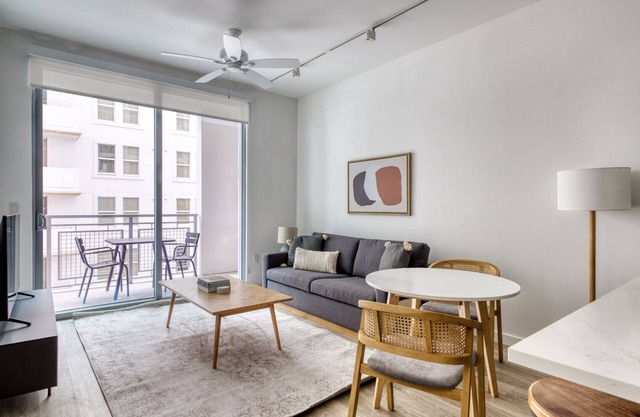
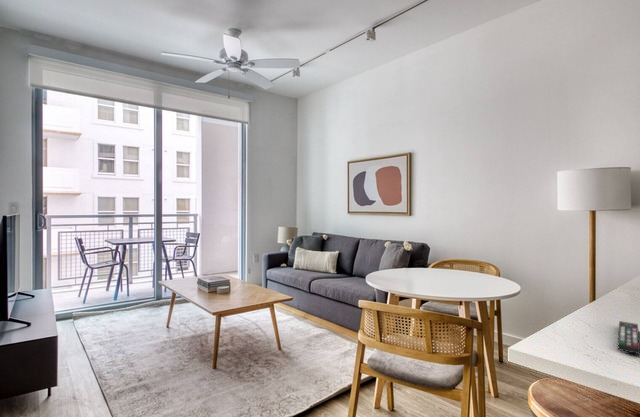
+ remote control [617,320,640,355]
